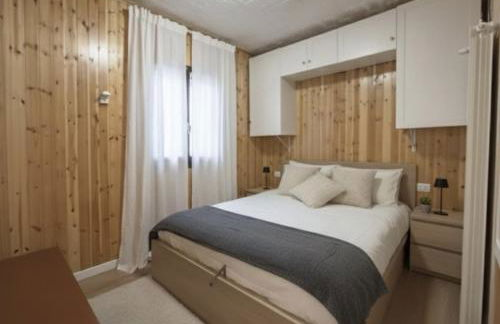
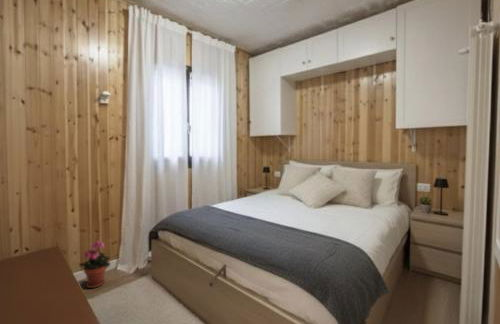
+ potted plant [78,240,111,289]
